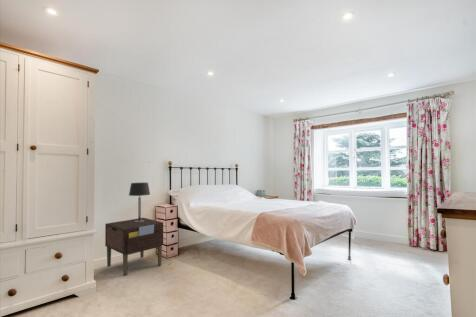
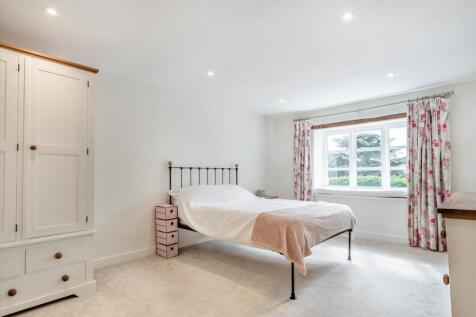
- nightstand [104,217,164,277]
- table lamp [128,182,151,222]
